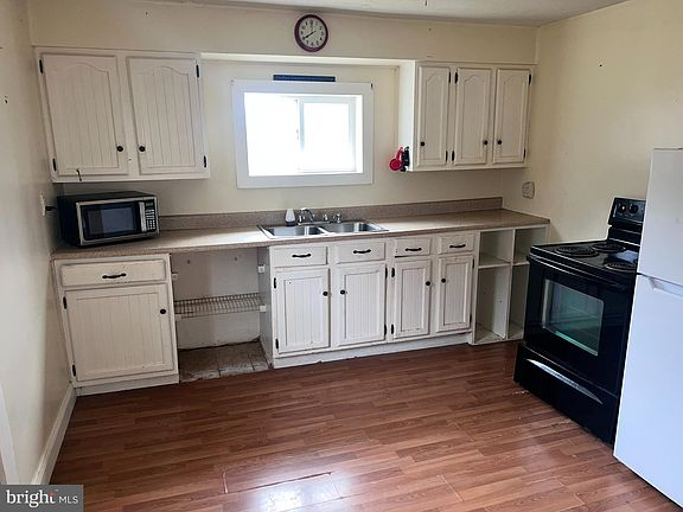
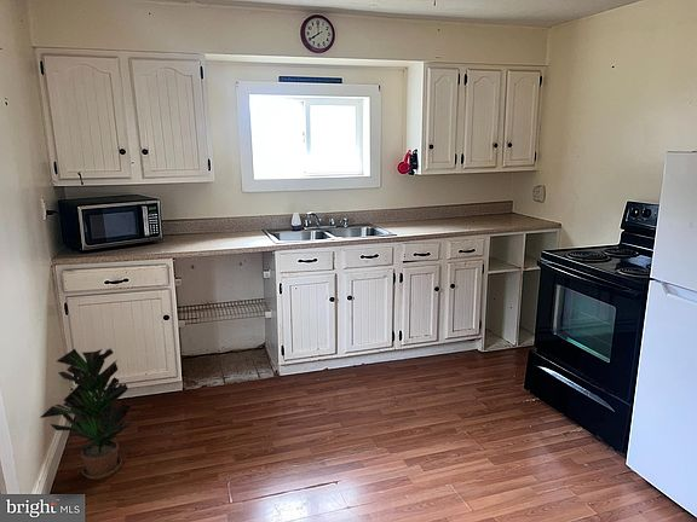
+ potted plant [39,347,134,480]
